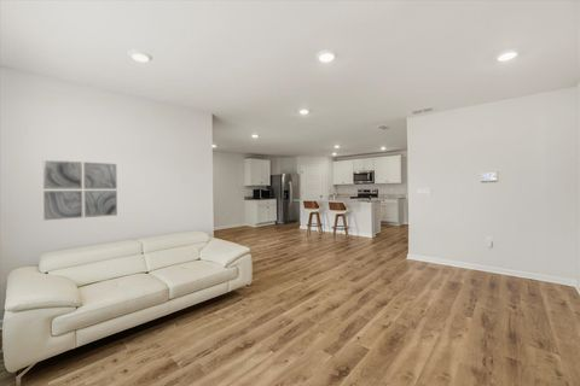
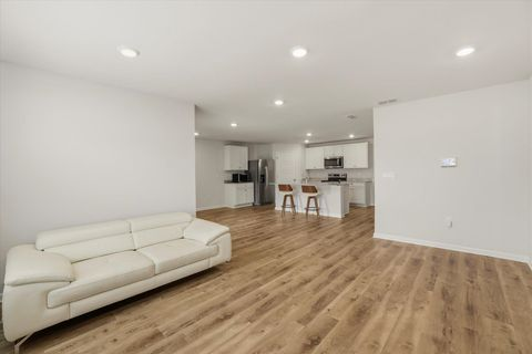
- wall art [42,158,118,221]
